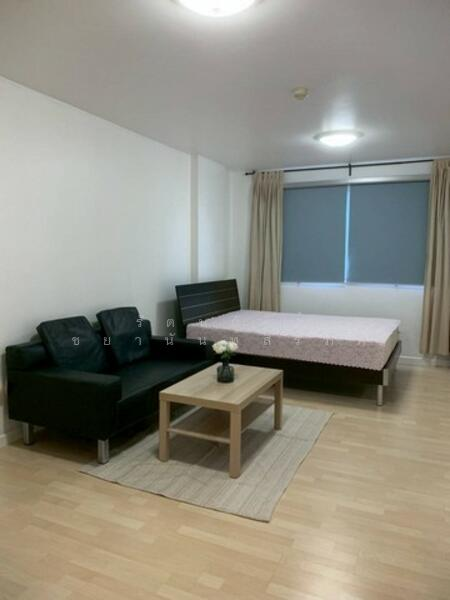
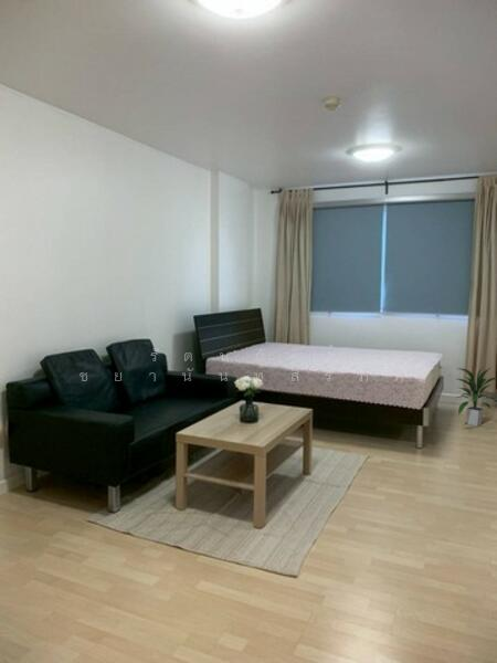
+ indoor plant [455,365,497,428]
